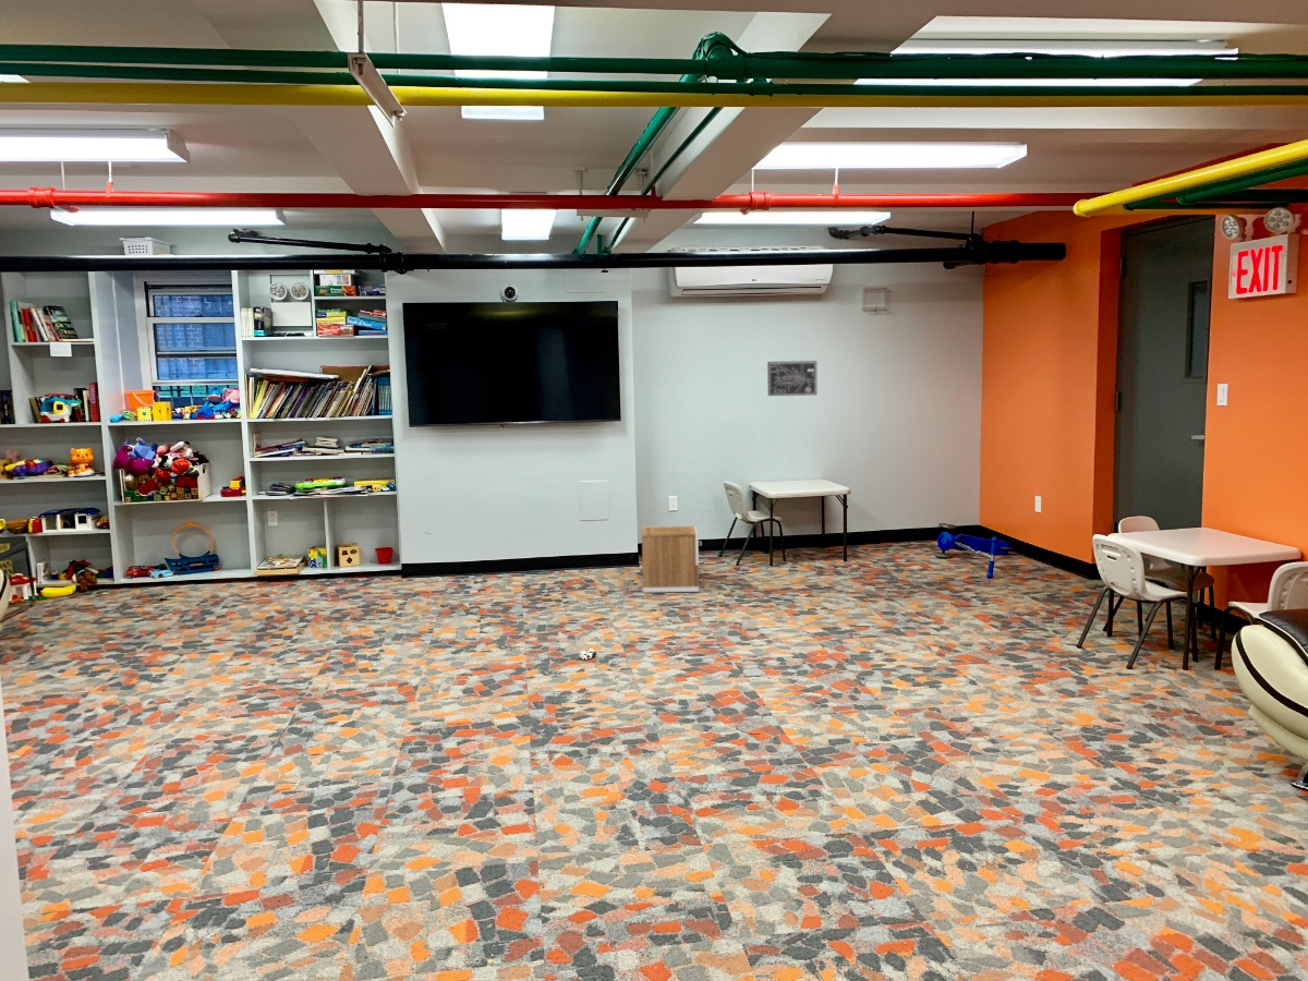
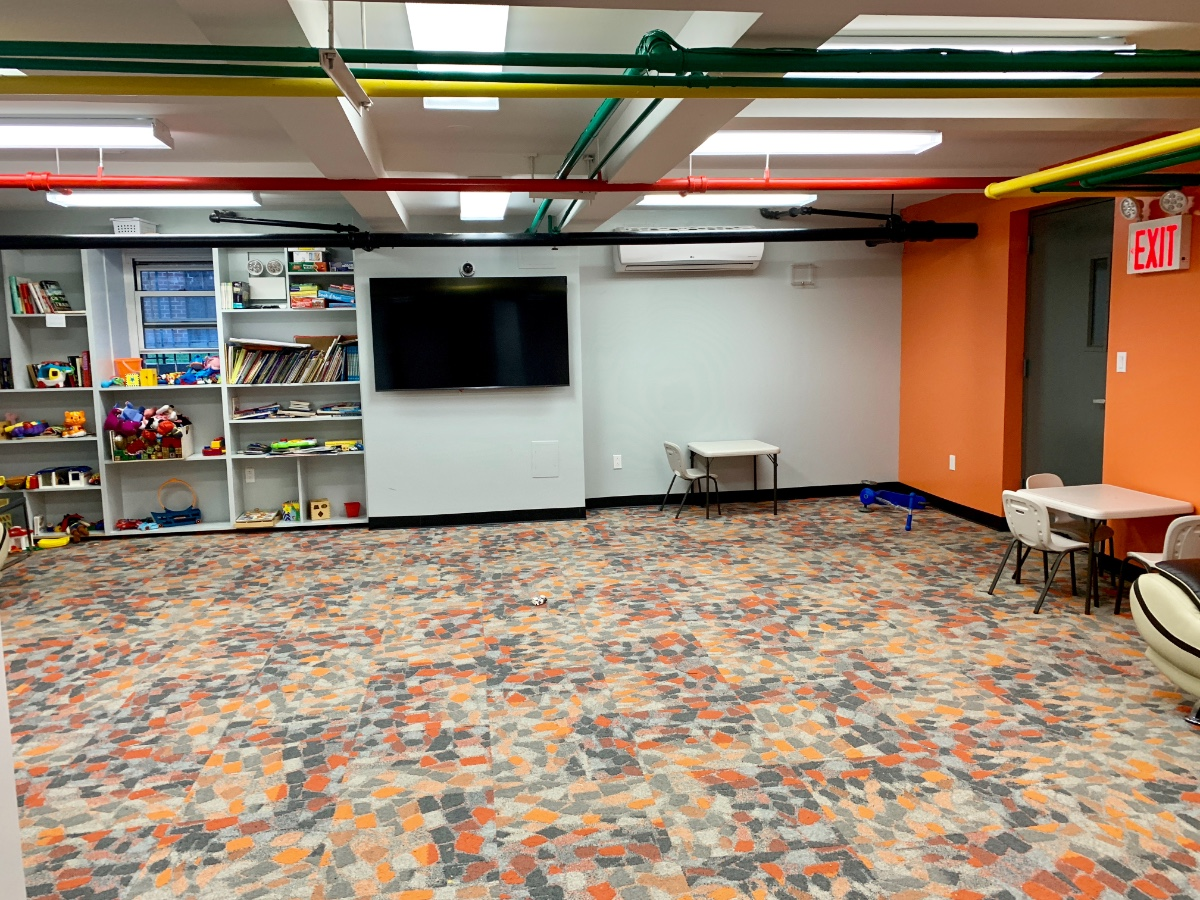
- nightstand [641,524,703,594]
- wall art [766,360,818,397]
